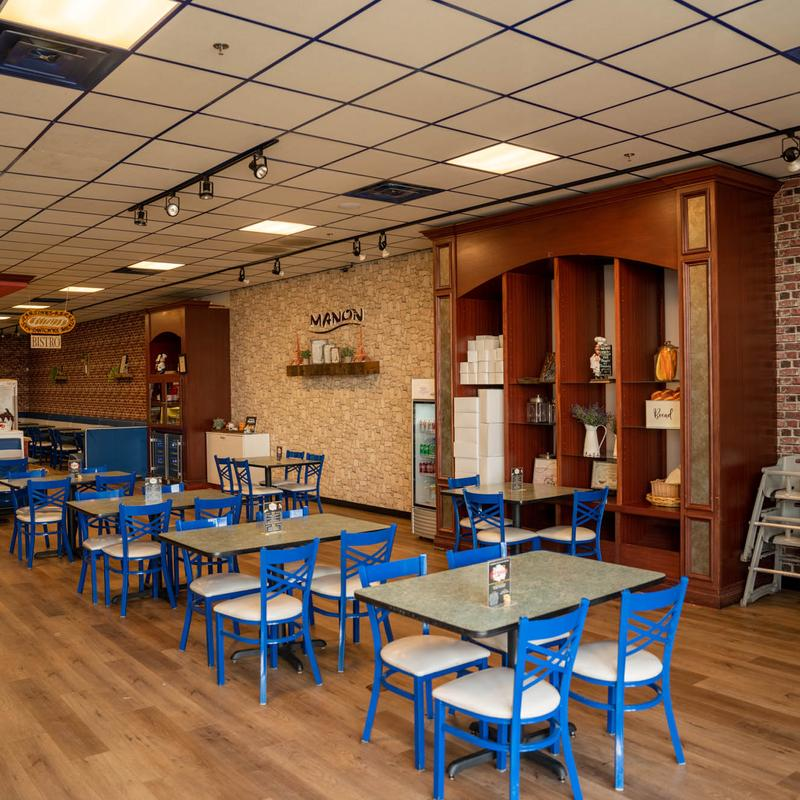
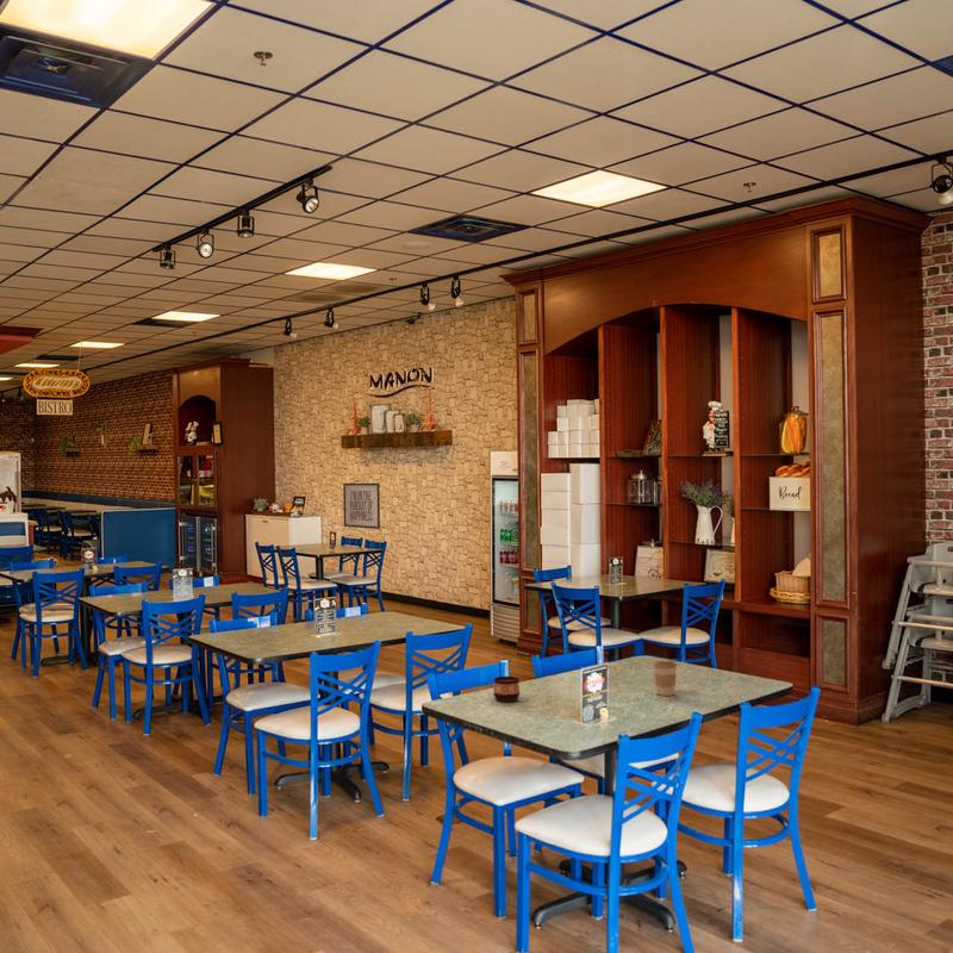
+ coffee cup [652,660,678,697]
+ mirror [342,482,381,530]
+ cup [493,675,521,703]
